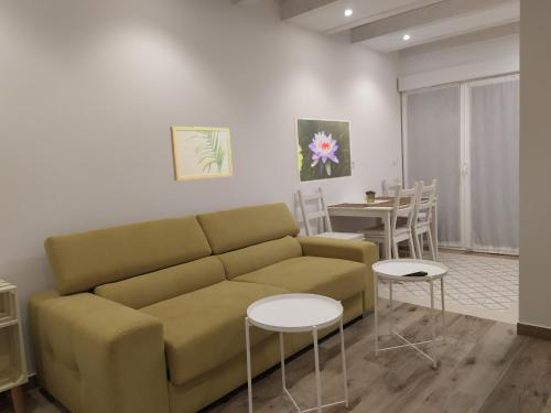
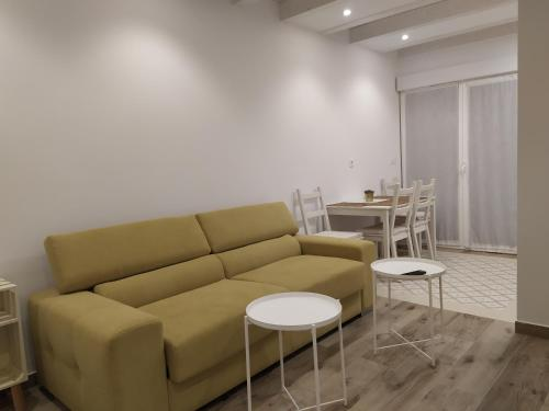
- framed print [293,117,353,184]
- wall art [169,126,234,182]
